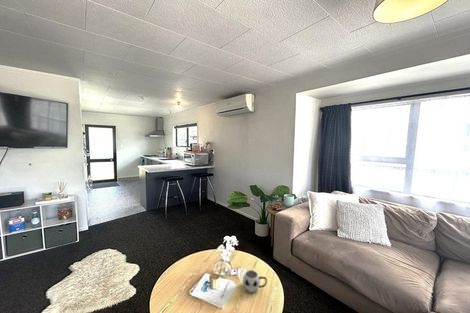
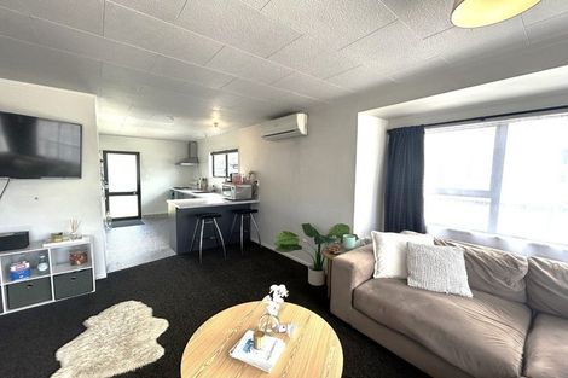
- mug [242,269,268,294]
